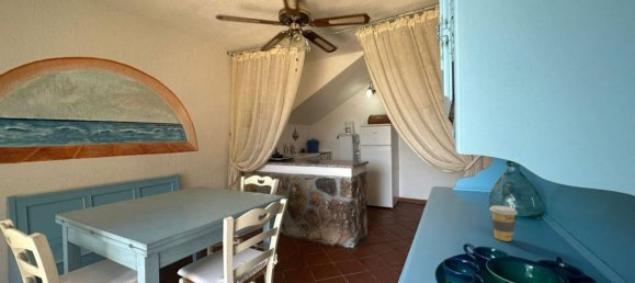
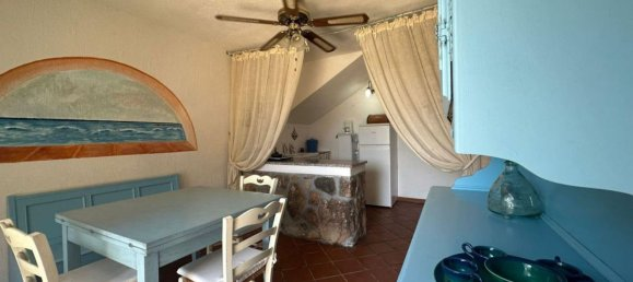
- coffee cup [488,204,519,242]
